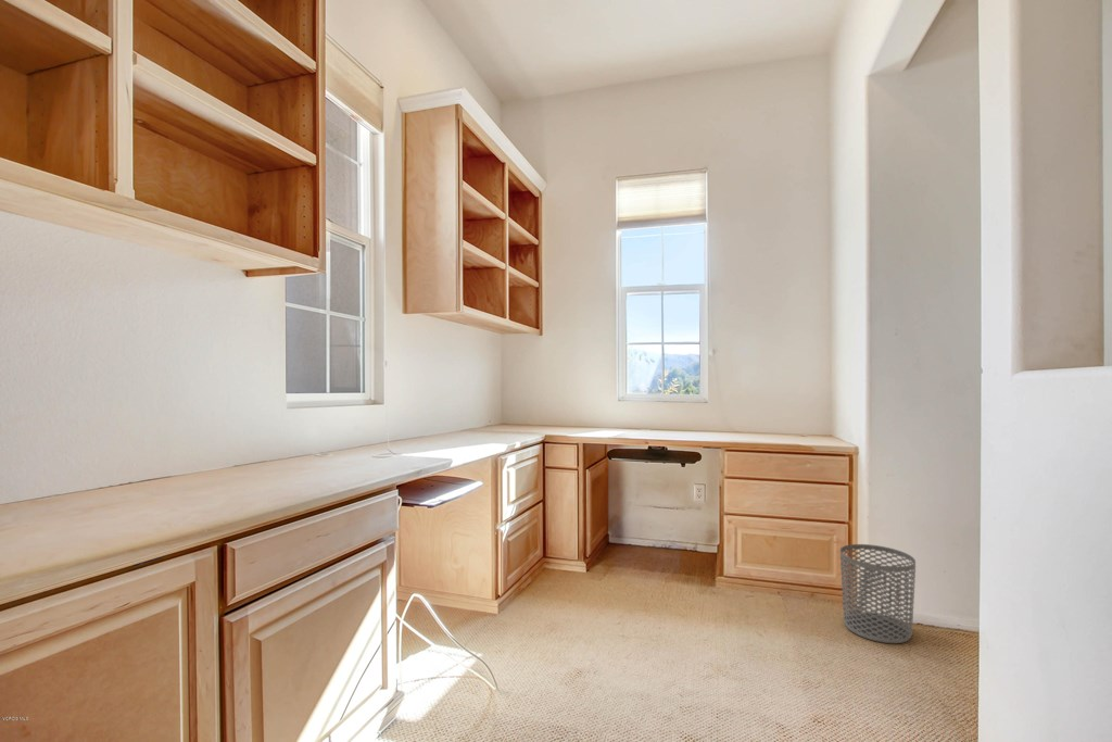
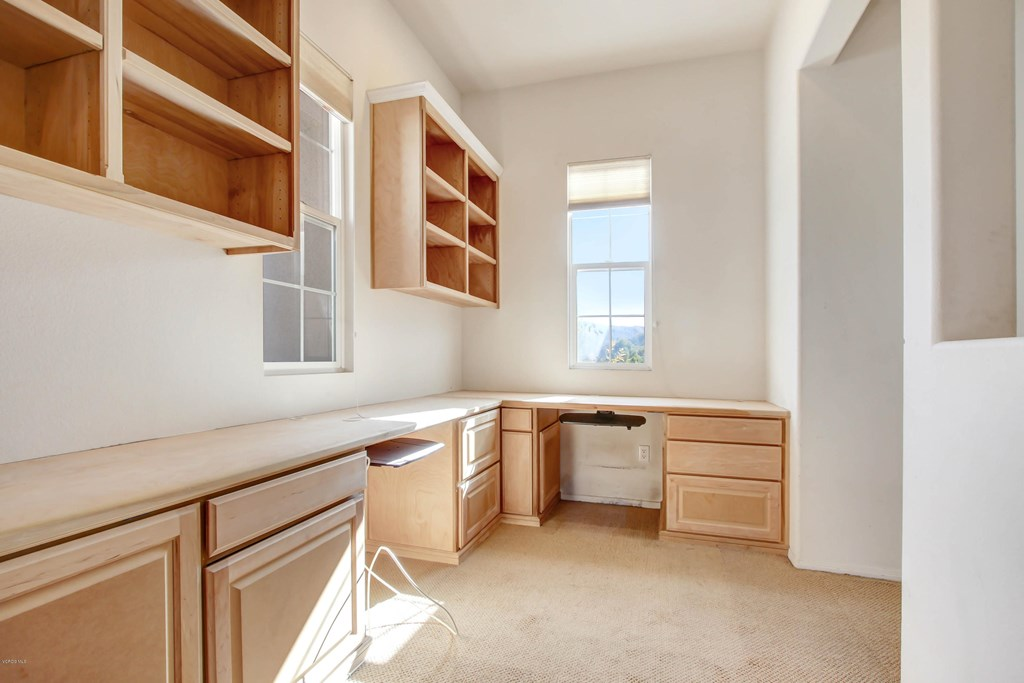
- waste bin [839,543,917,644]
